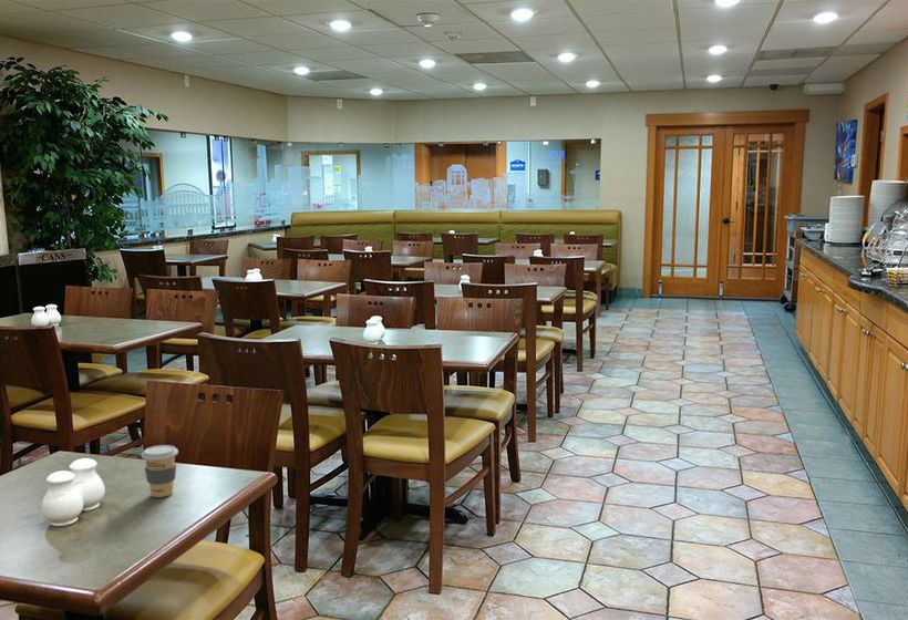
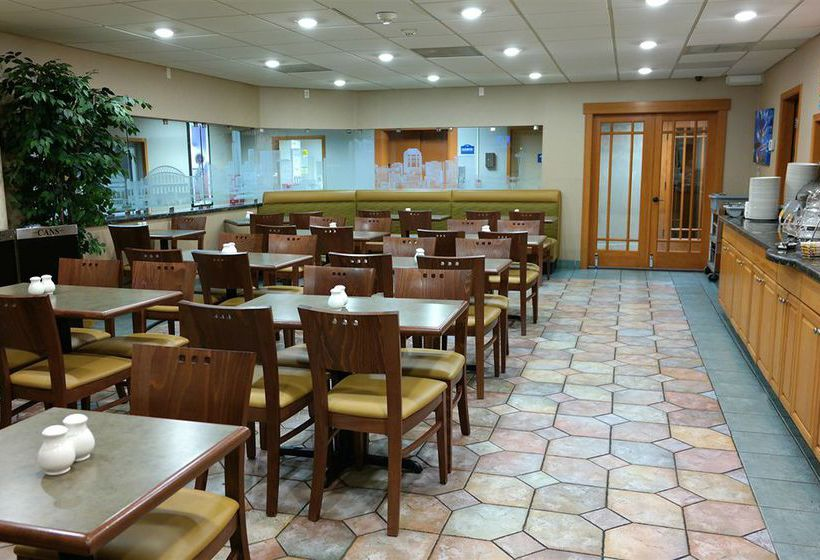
- coffee cup [141,444,179,498]
